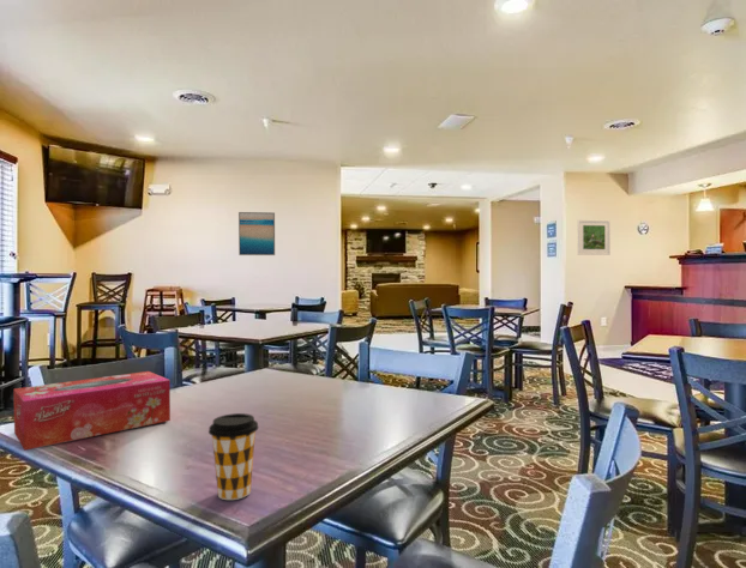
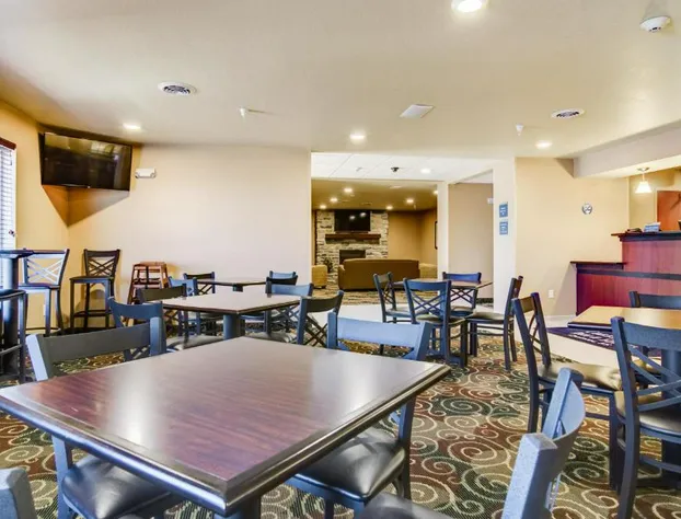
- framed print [577,218,612,256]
- coffee cup [207,412,259,501]
- wall art [237,211,276,256]
- tissue box [13,370,172,452]
